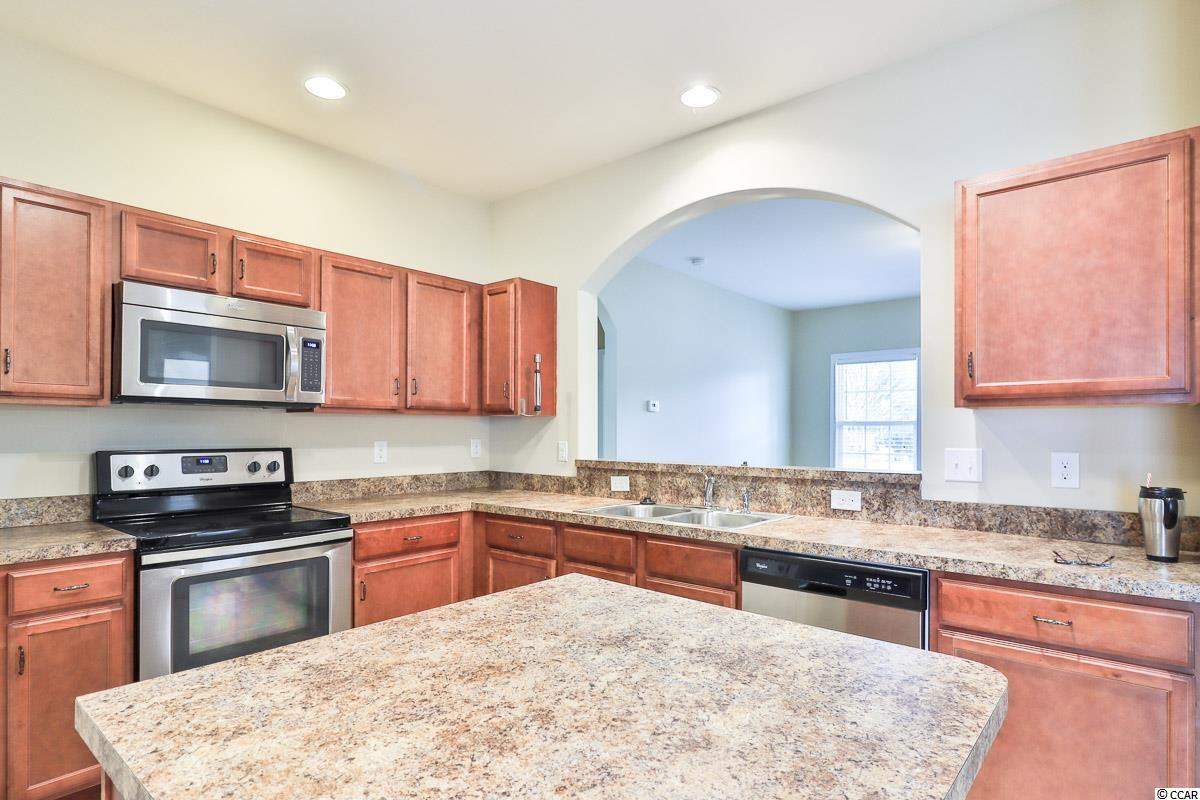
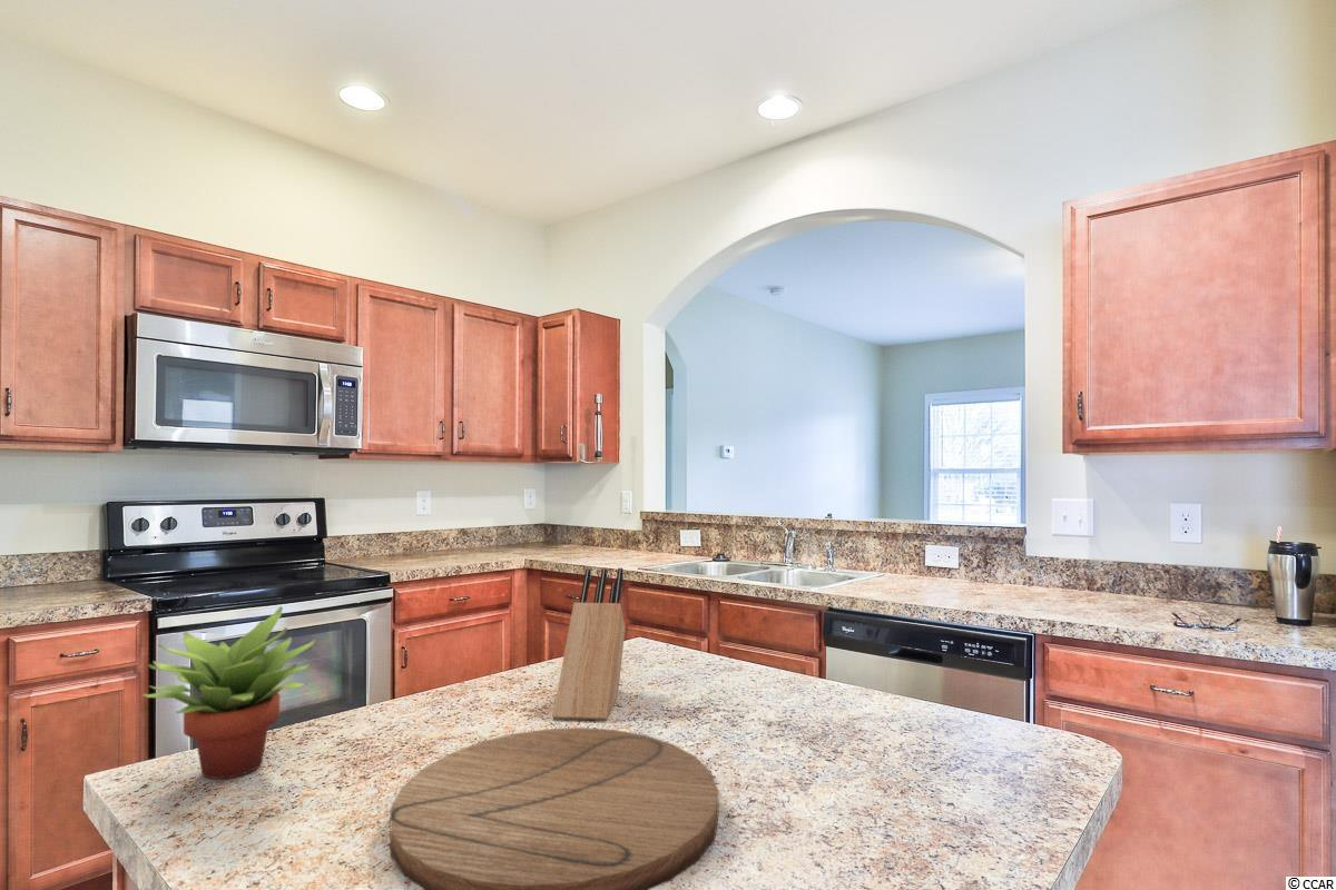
+ cutting board [389,726,719,890]
+ knife block [552,567,626,722]
+ succulent plant [140,605,318,780]
